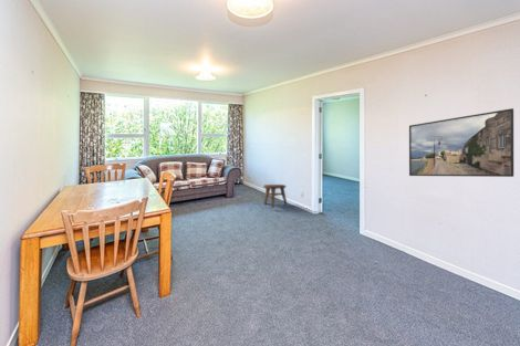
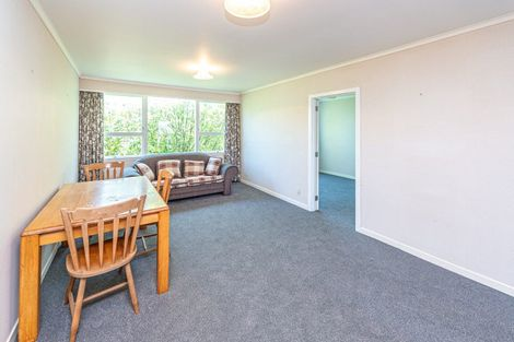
- stool [262,184,288,209]
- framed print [408,107,514,178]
